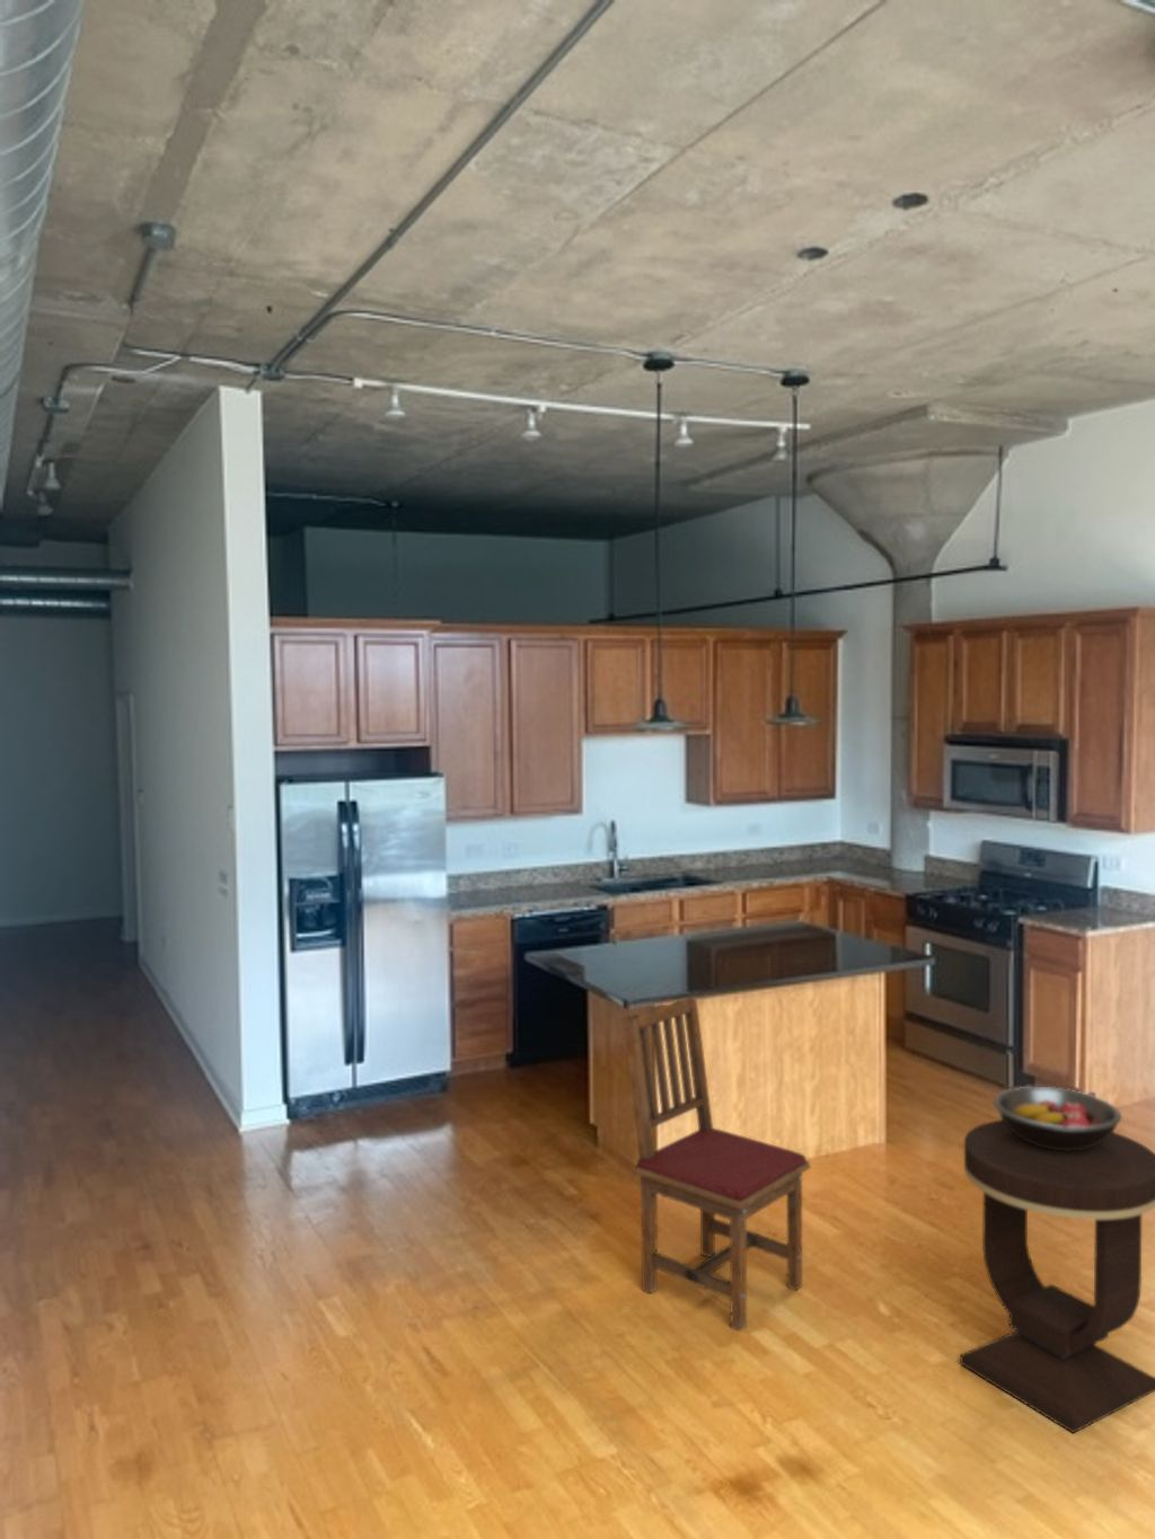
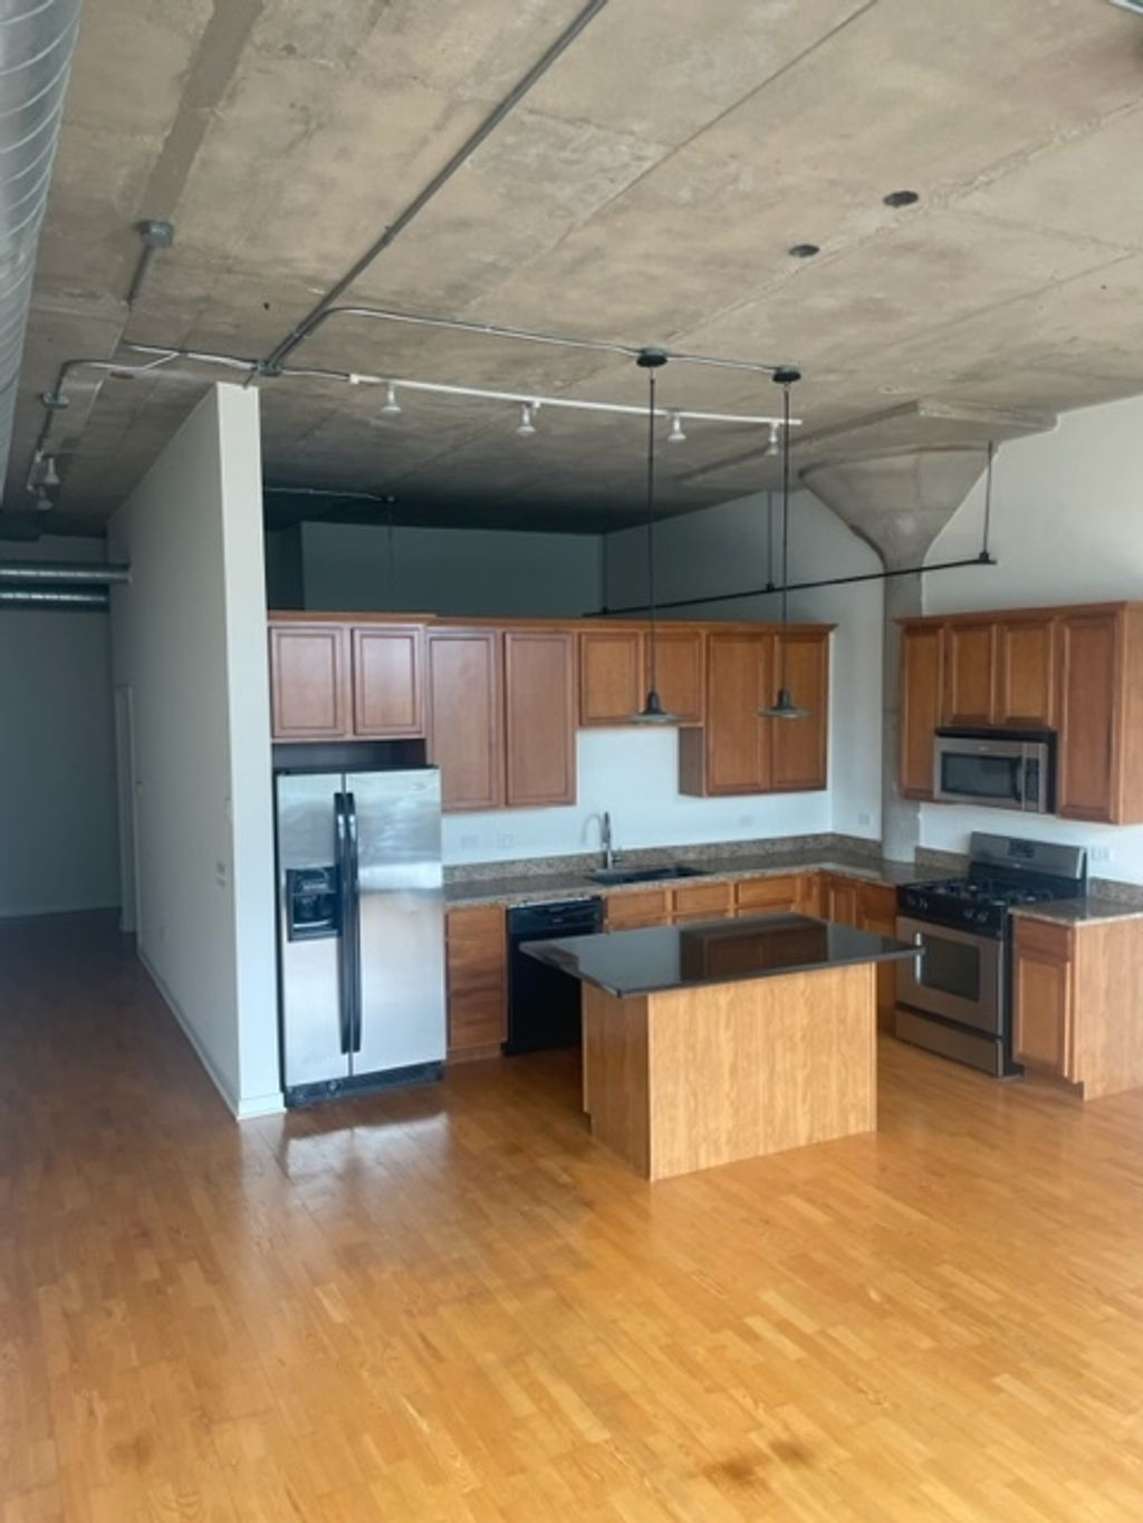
- dining chair [621,997,810,1333]
- side table [958,1118,1155,1435]
- fruit bowl [992,1085,1123,1151]
